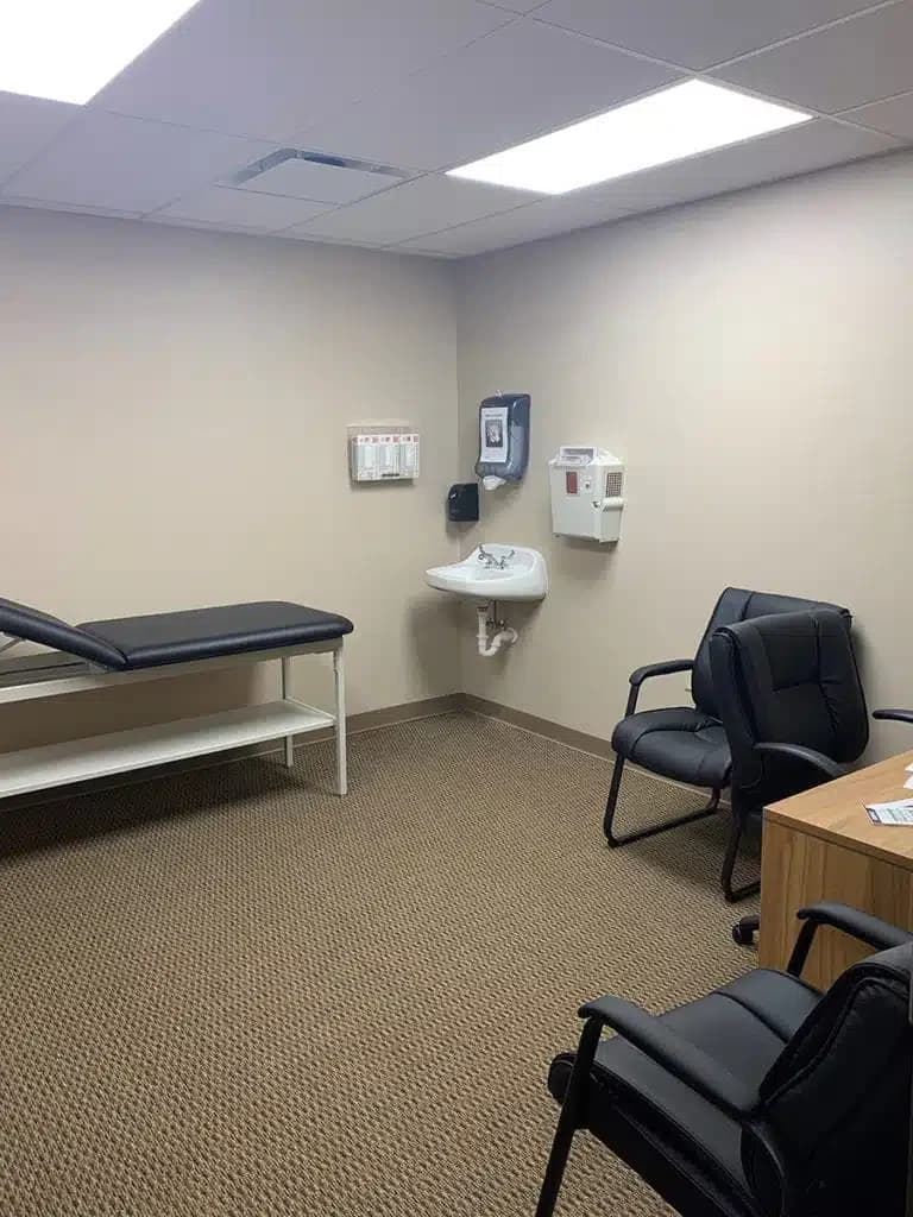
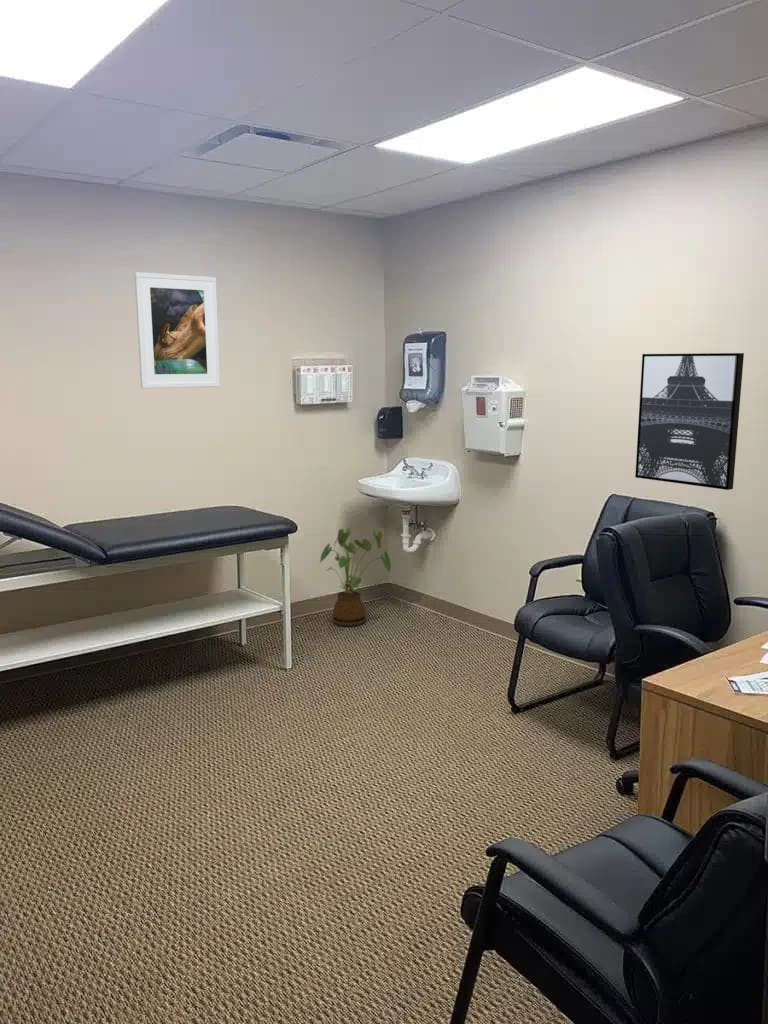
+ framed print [133,271,221,389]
+ house plant [319,527,392,627]
+ wall art [634,352,745,491]
